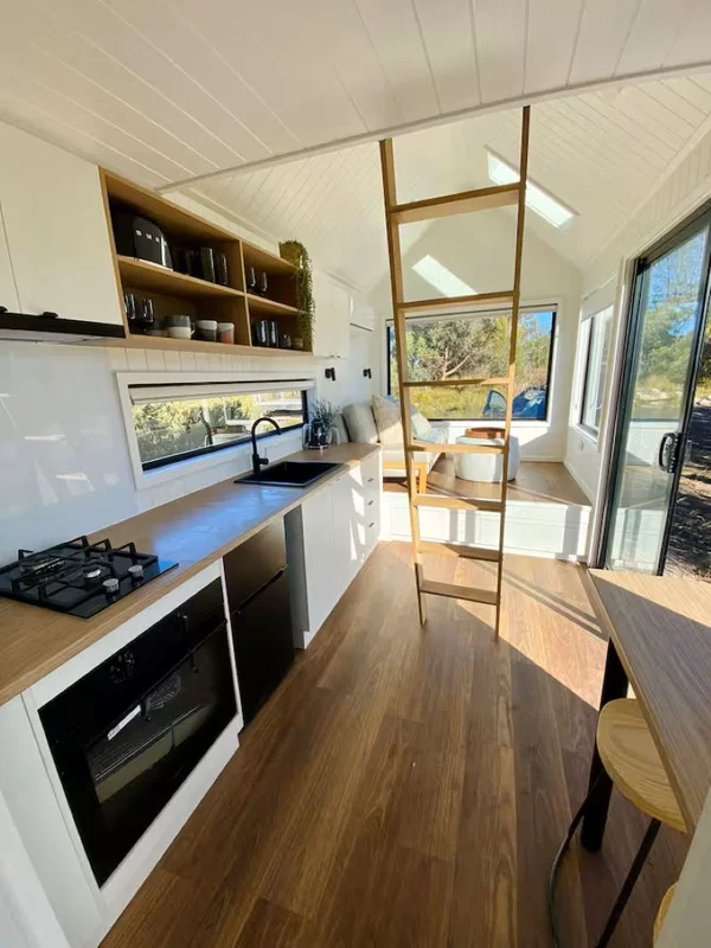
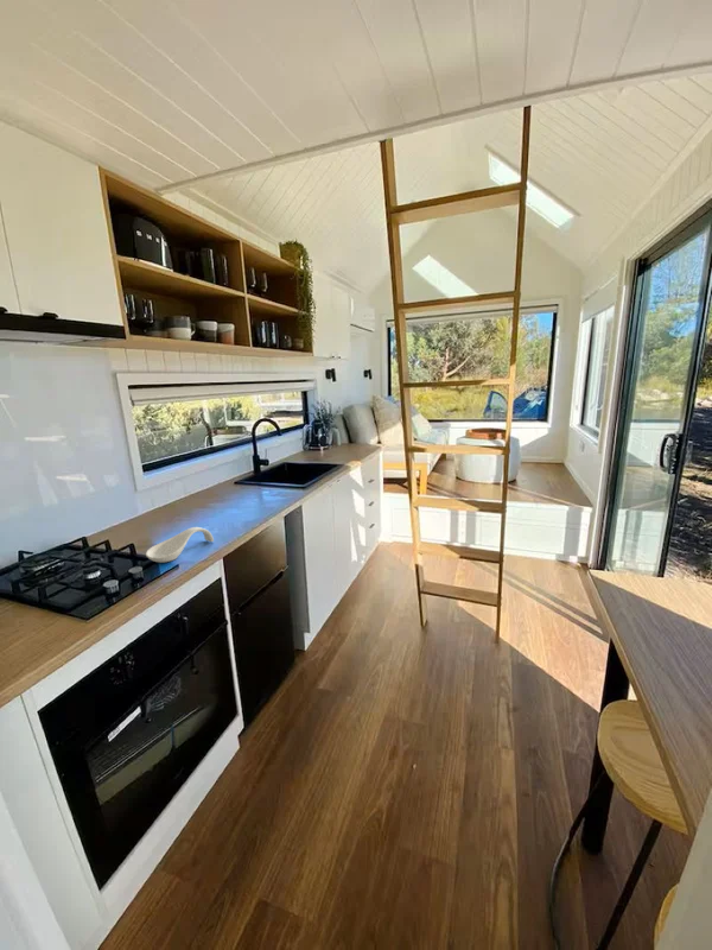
+ spoon rest [145,526,215,563]
